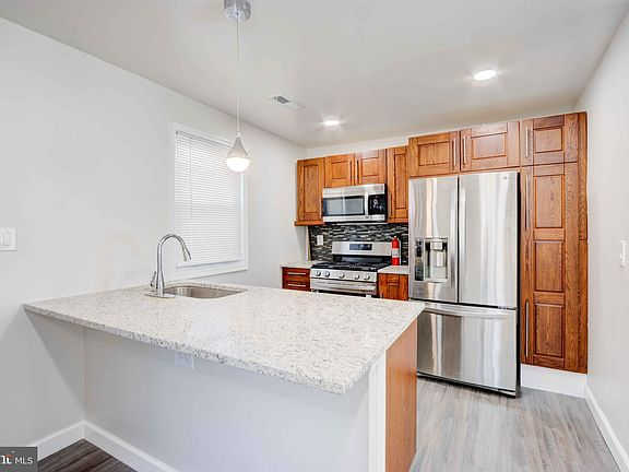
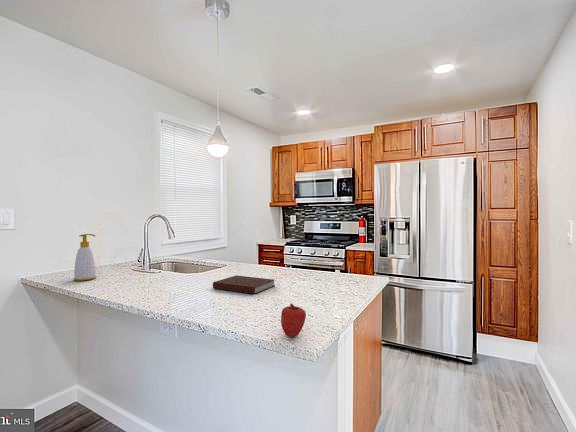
+ notebook [212,275,276,295]
+ apple [280,303,307,338]
+ soap bottle [73,233,97,282]
